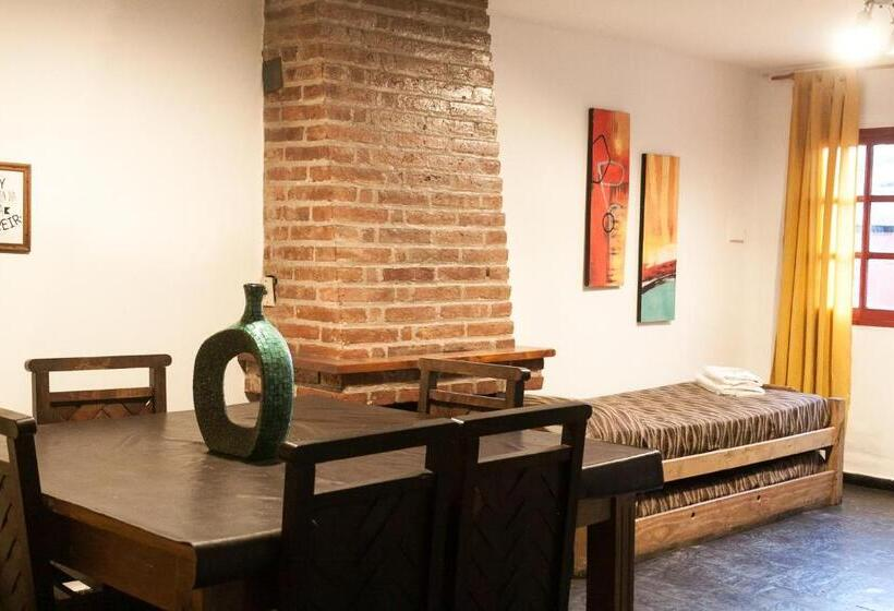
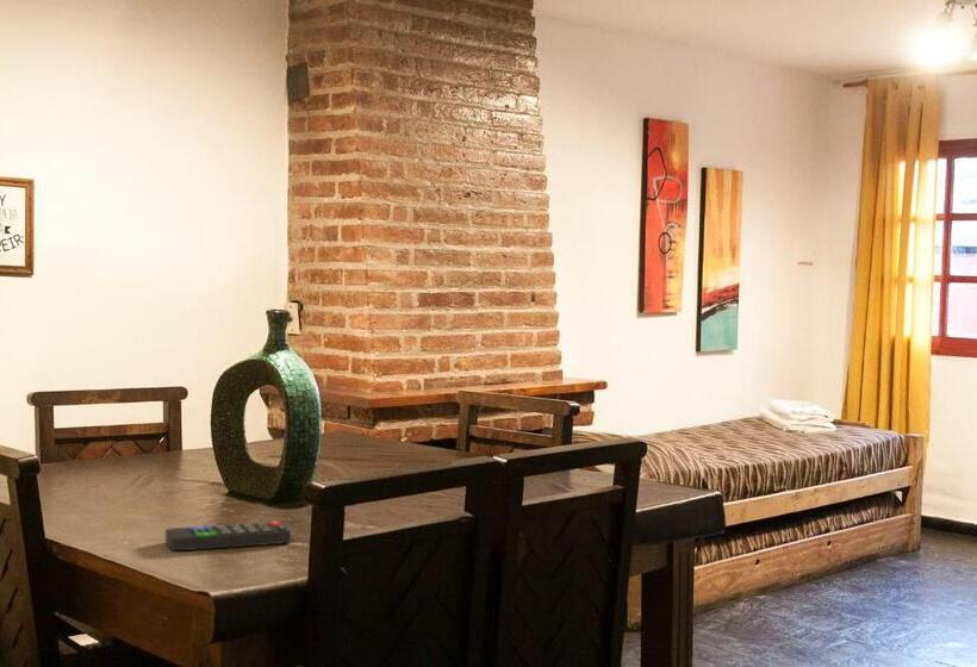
+ remote control [164,520,292,551]
